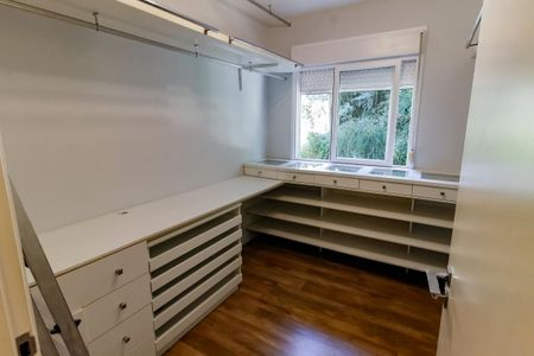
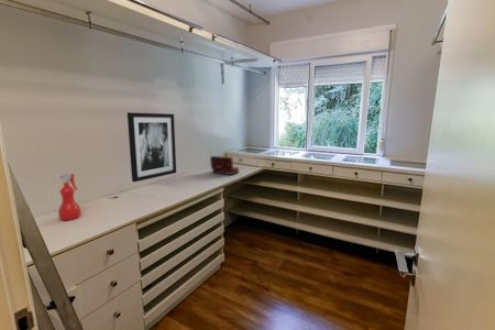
+ wall art [127,111,177,183]
+ wooden box [209,155,240,176]
+ spray bottle [57,173,81,221]
